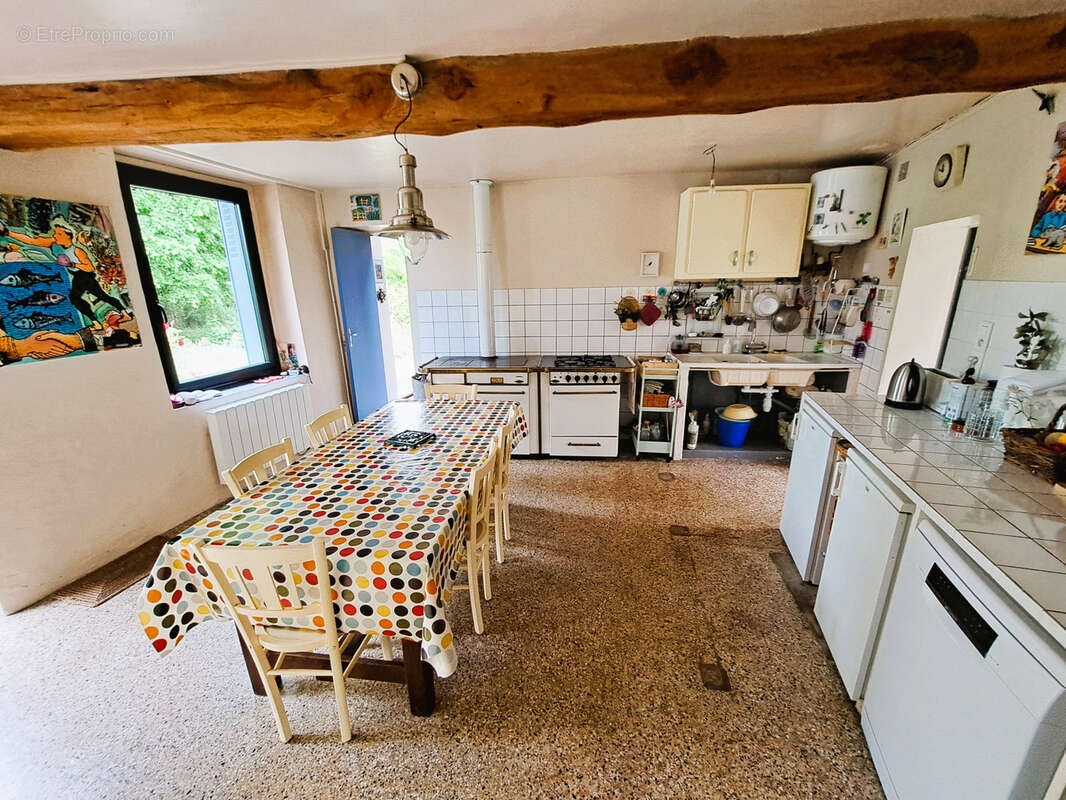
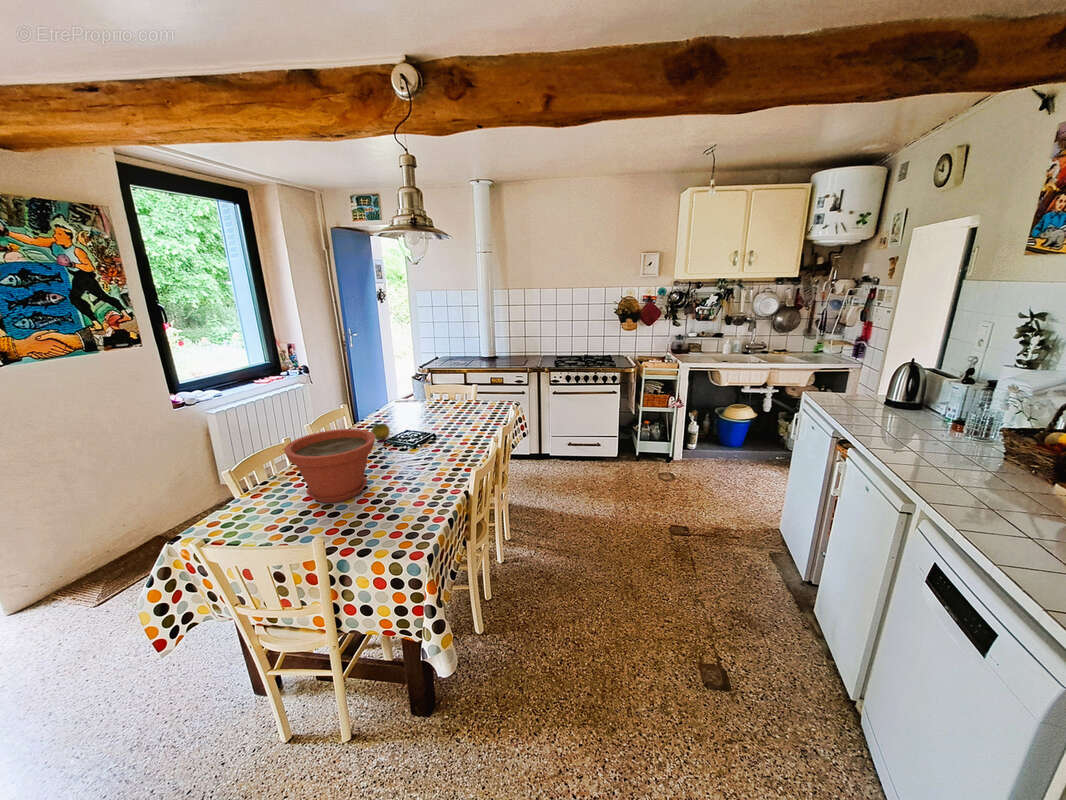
+ fruit [371,423,391,441]
+ plant pot [283,428,376,504]
